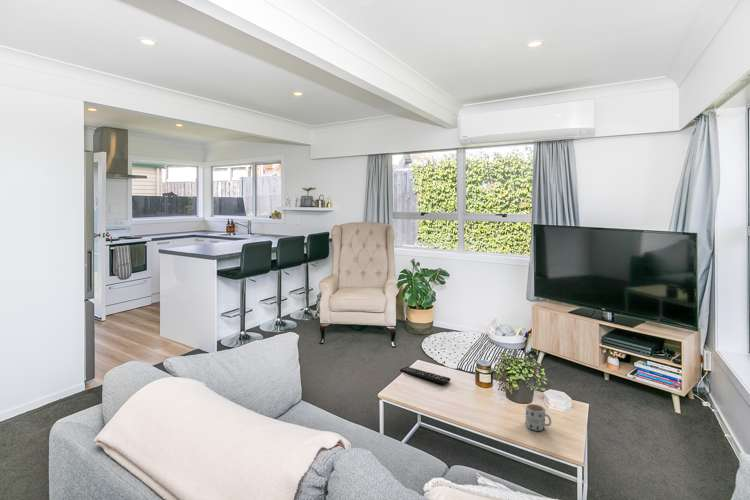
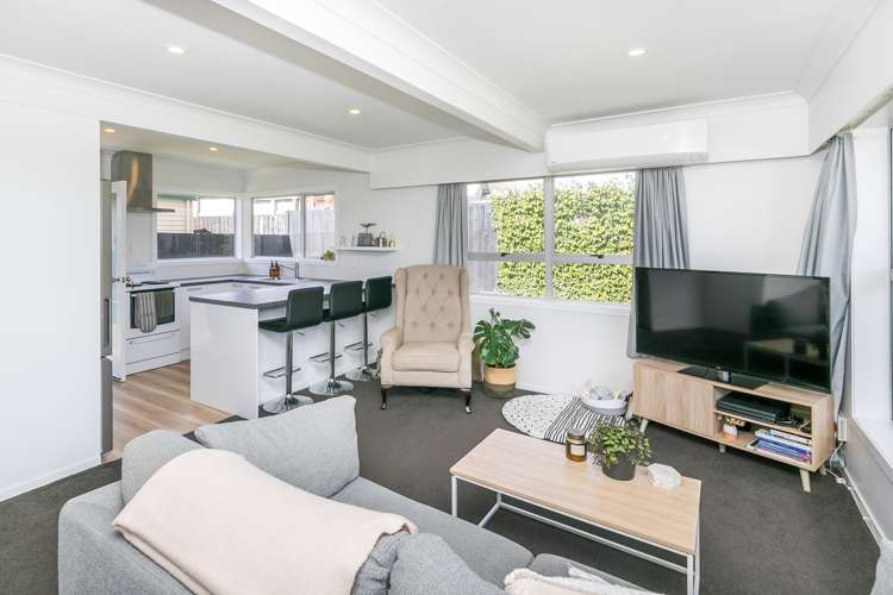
- mug [525,403,552,432]
- remote control [399,366,451,385]
